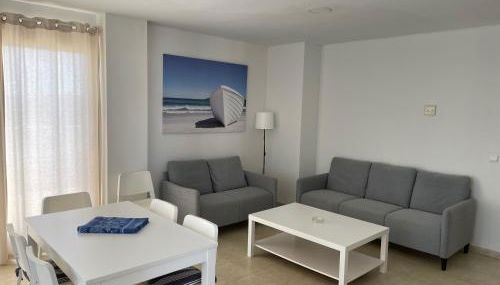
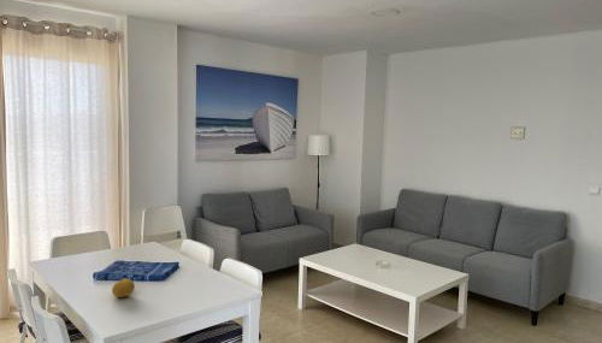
+ fruit [111,277,136,298]
